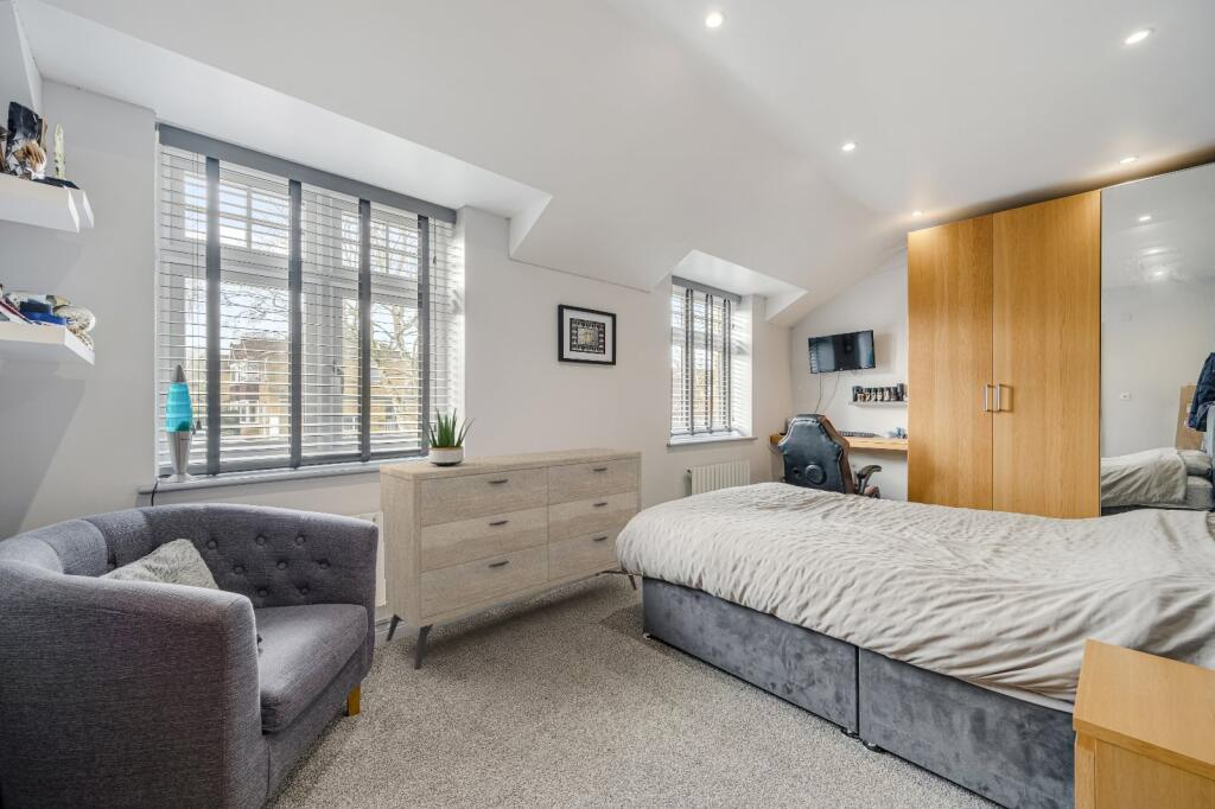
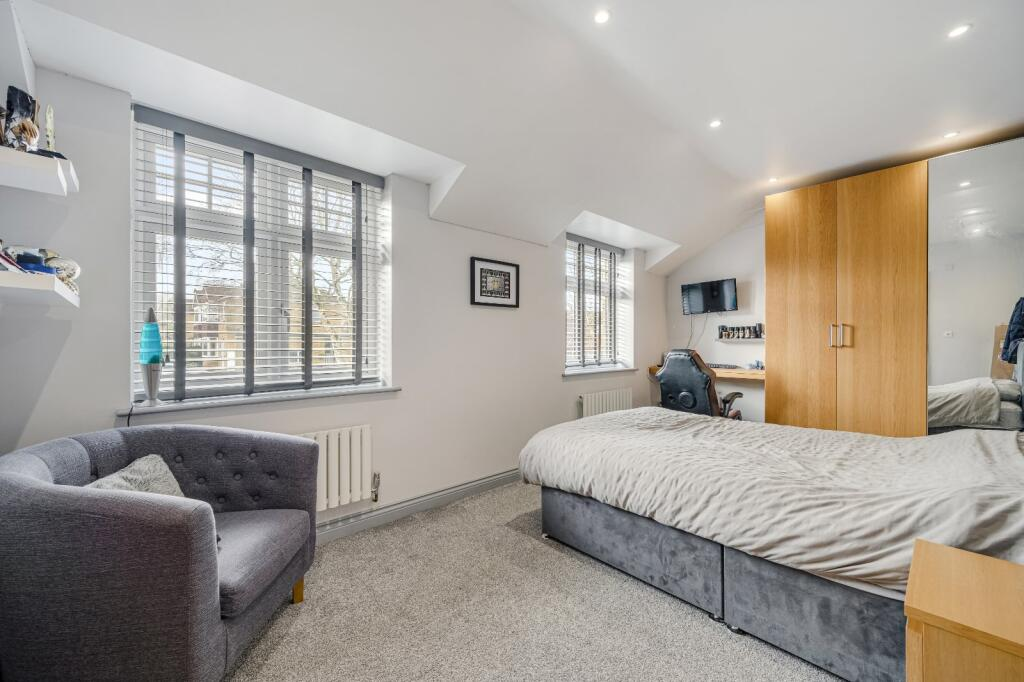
- potted plant [416,408,476,466]
- dresser [379,447,643,670]
